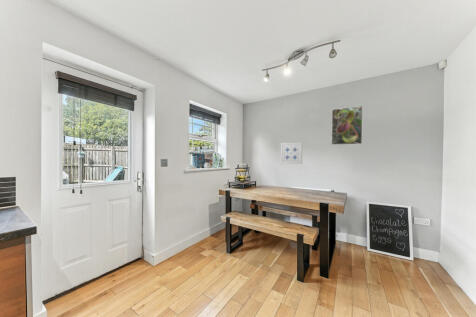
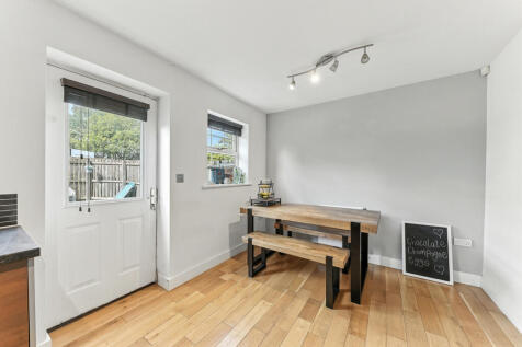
- wall art [280,142,303,165]
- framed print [330,105,364,146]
